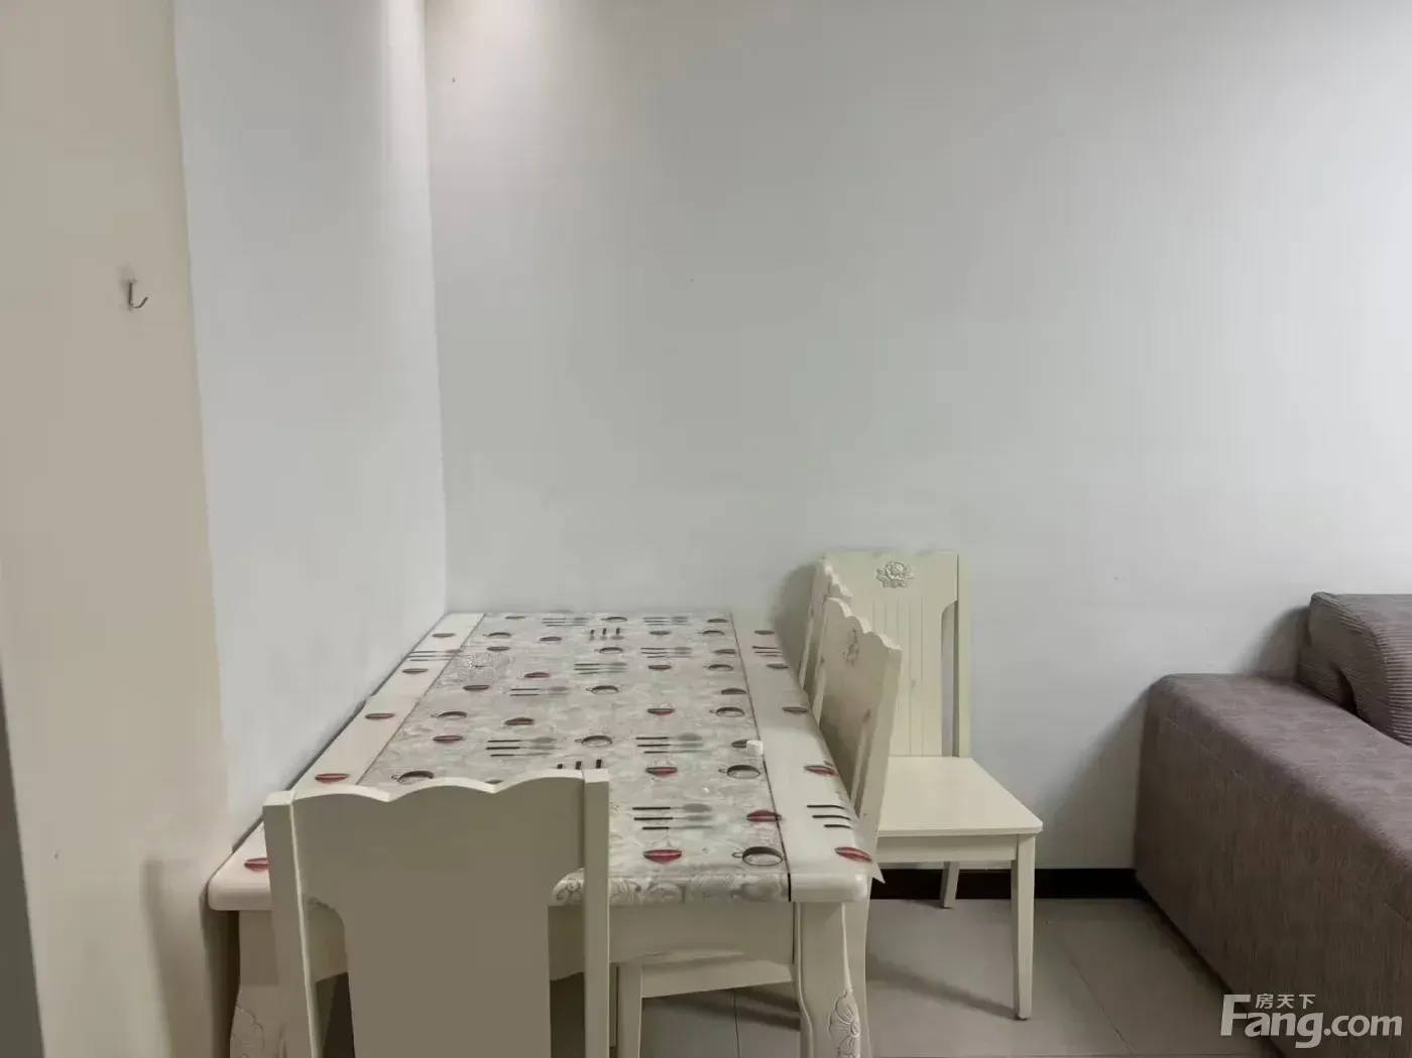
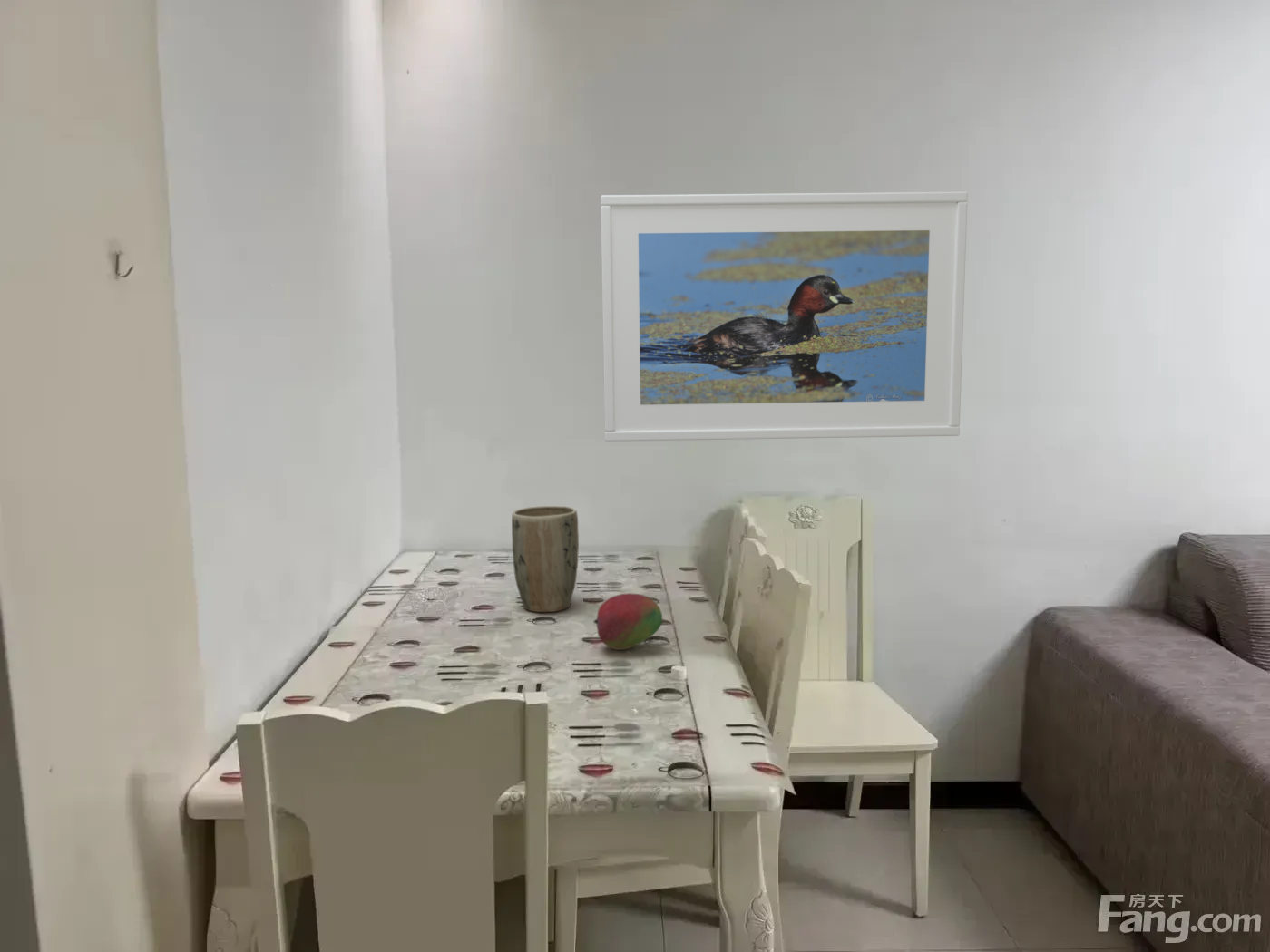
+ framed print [600,191,969,442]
+ plant pot [511,505,580,613]
+ fruit [593,592,663,651]
